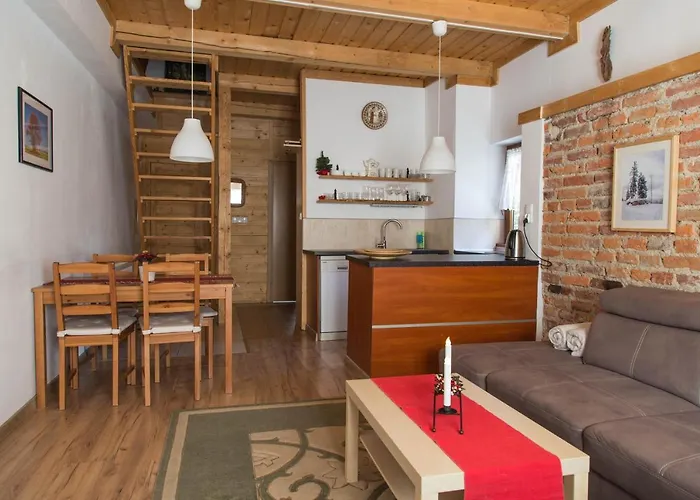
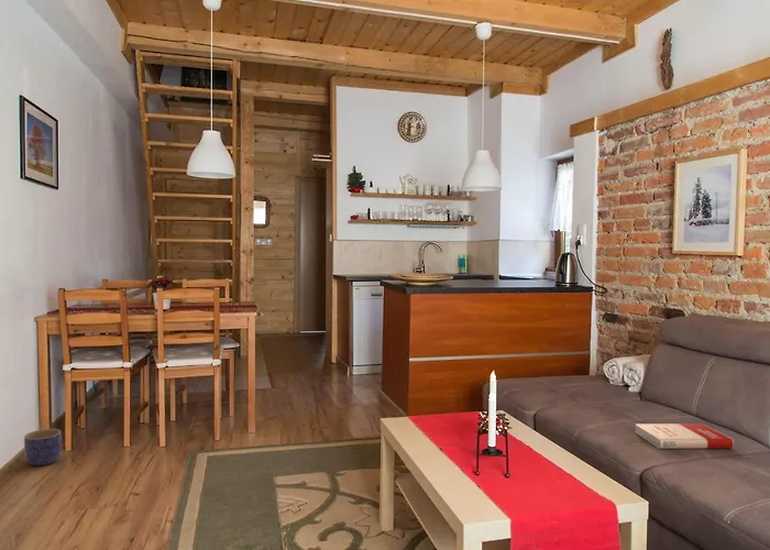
+ planter [23,428,63,466]
+ book [635,422,735,450]
